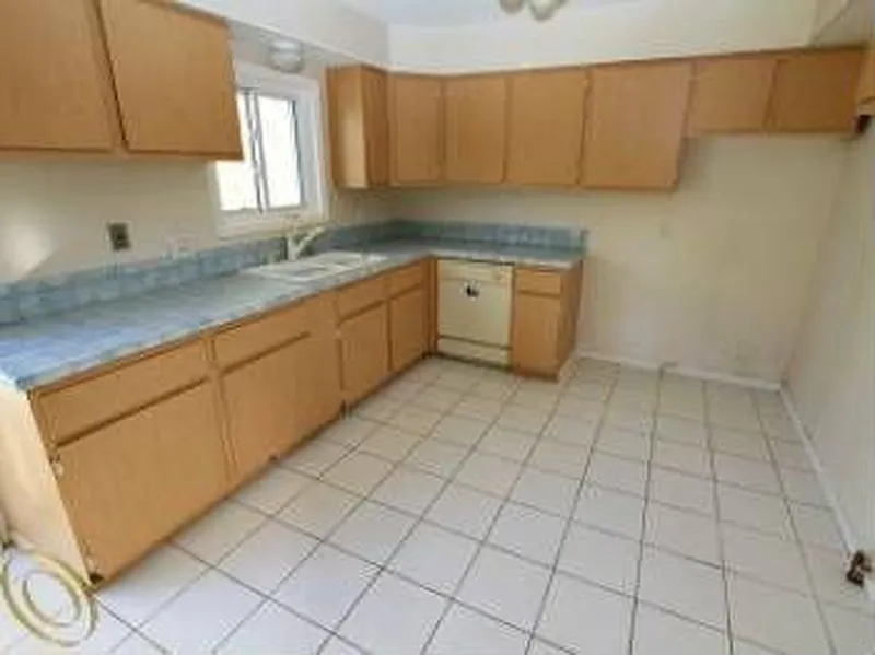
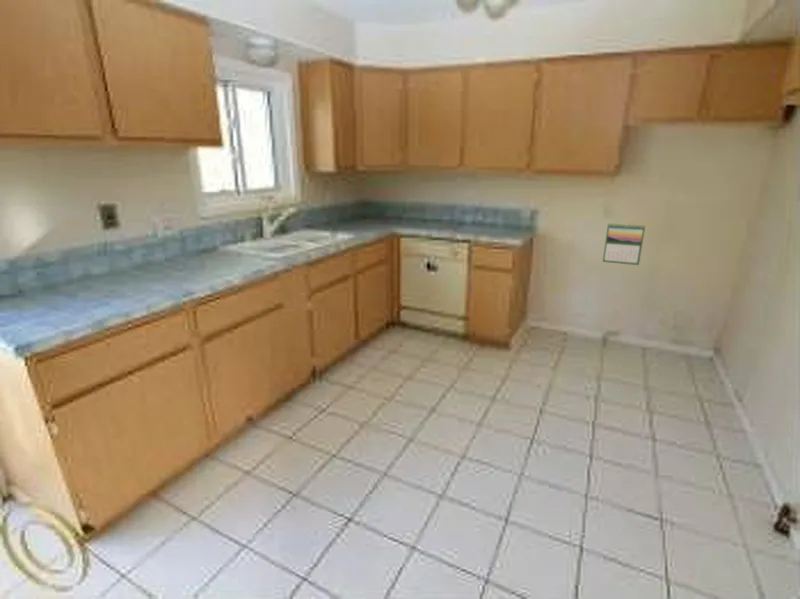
+ calendar [602,222,646,266]
